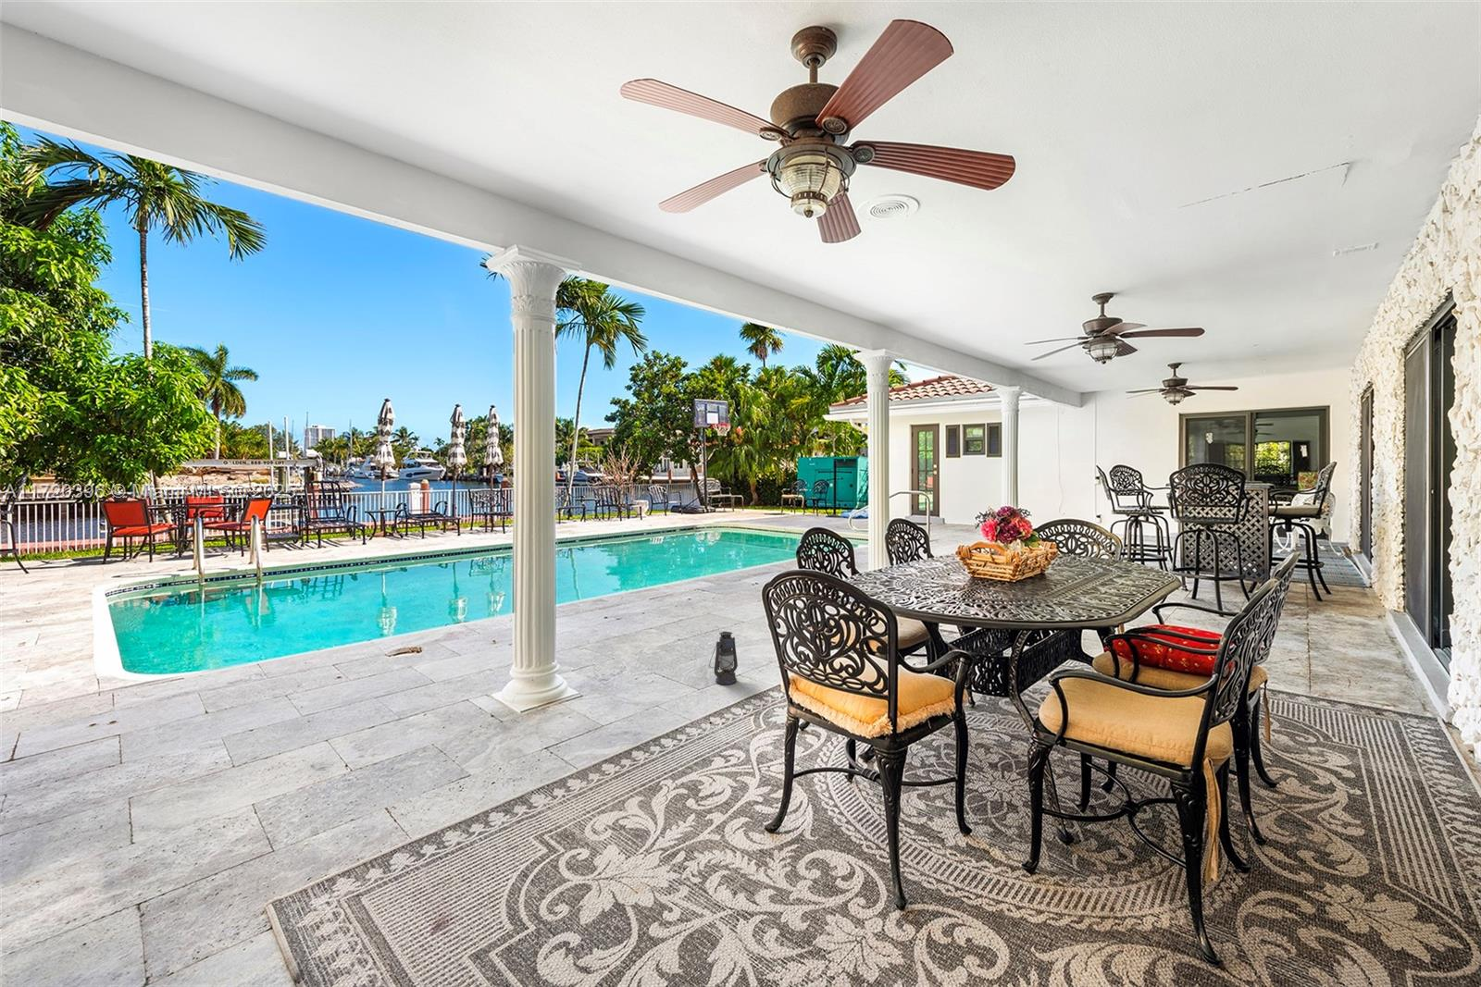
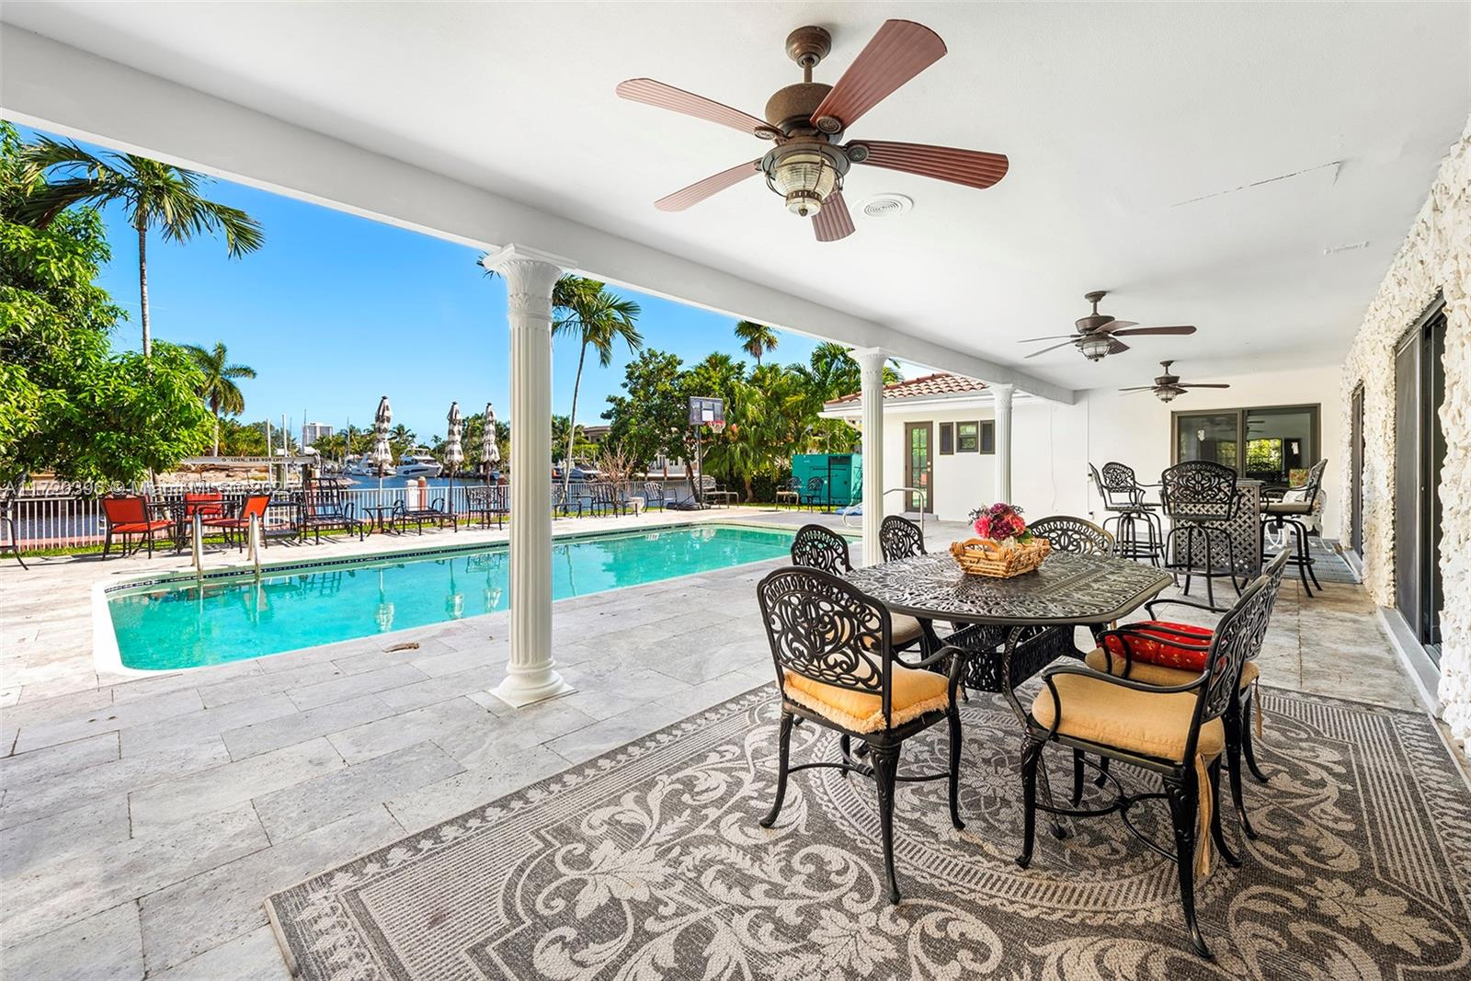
- lantern [709,631,738,685]
